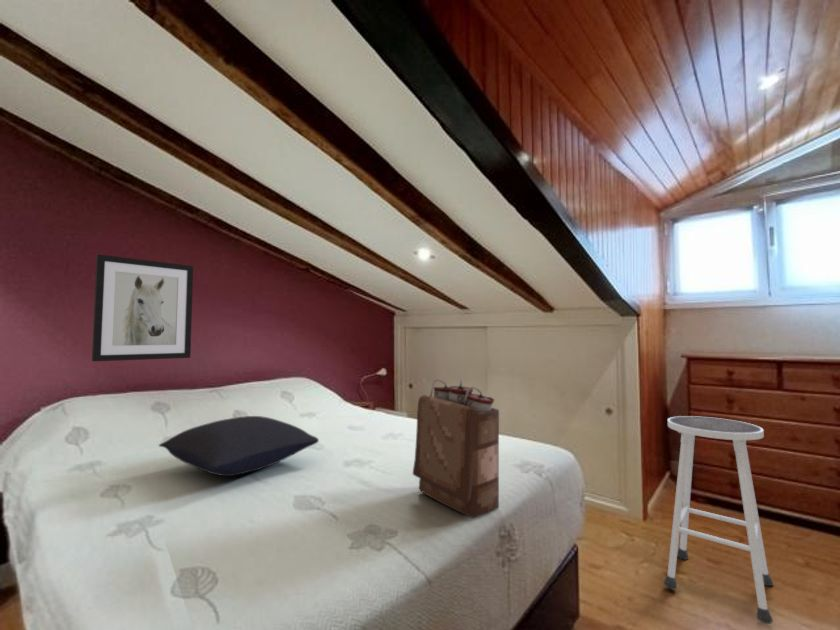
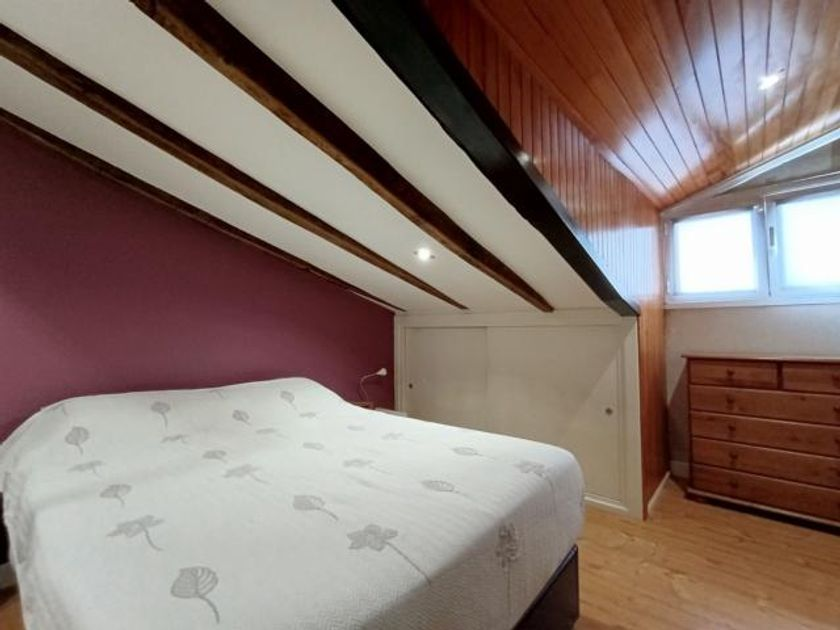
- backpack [412,378,500,519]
- stool [663,415,774,625]
- pillow [158,415,320,477]
- wall art [91,253,194,362]
